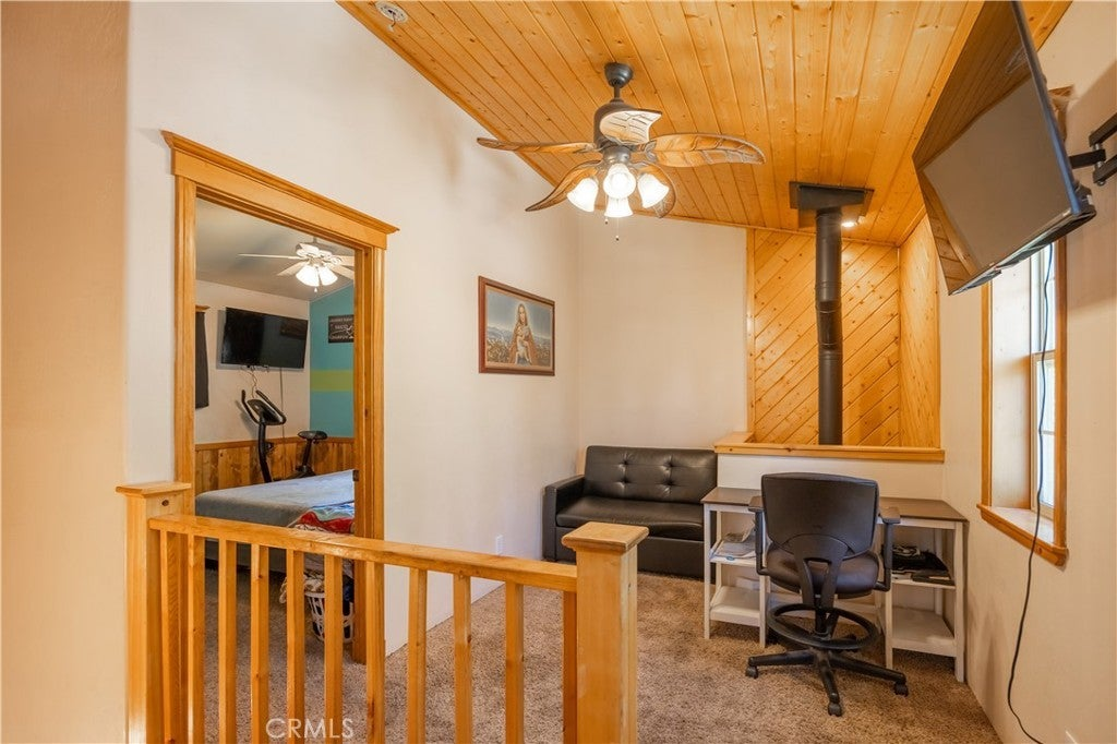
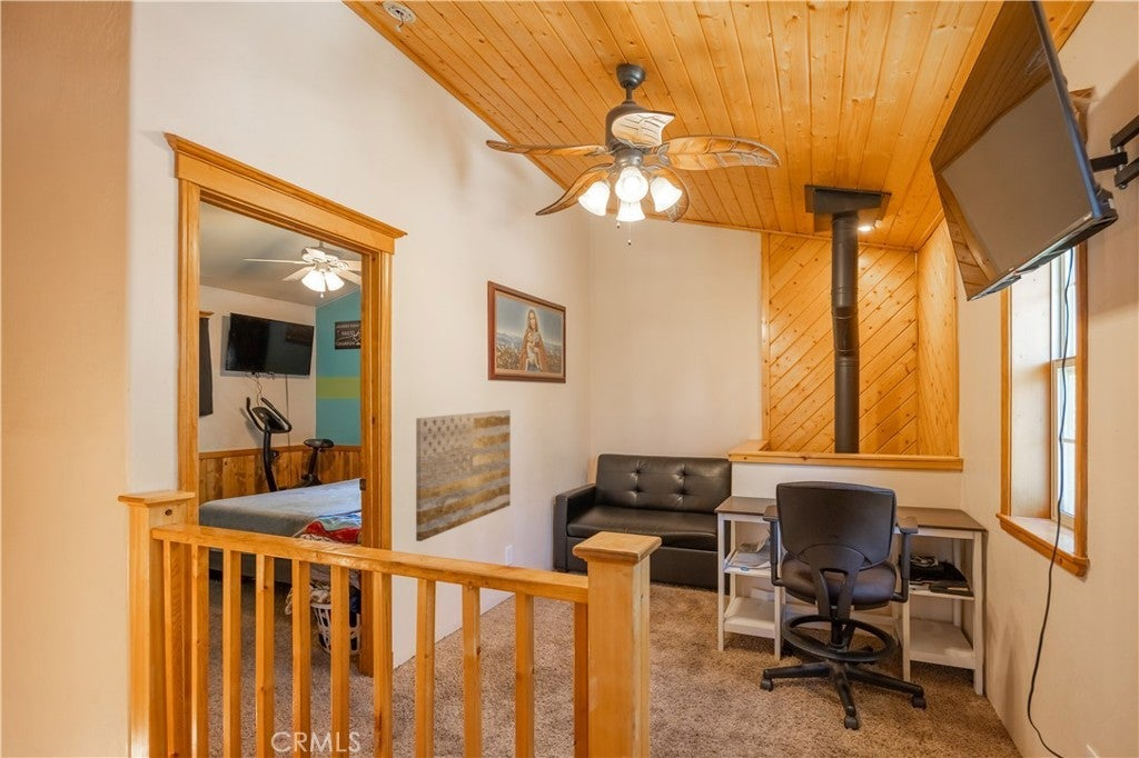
+ wall art [415,409,512,542]
